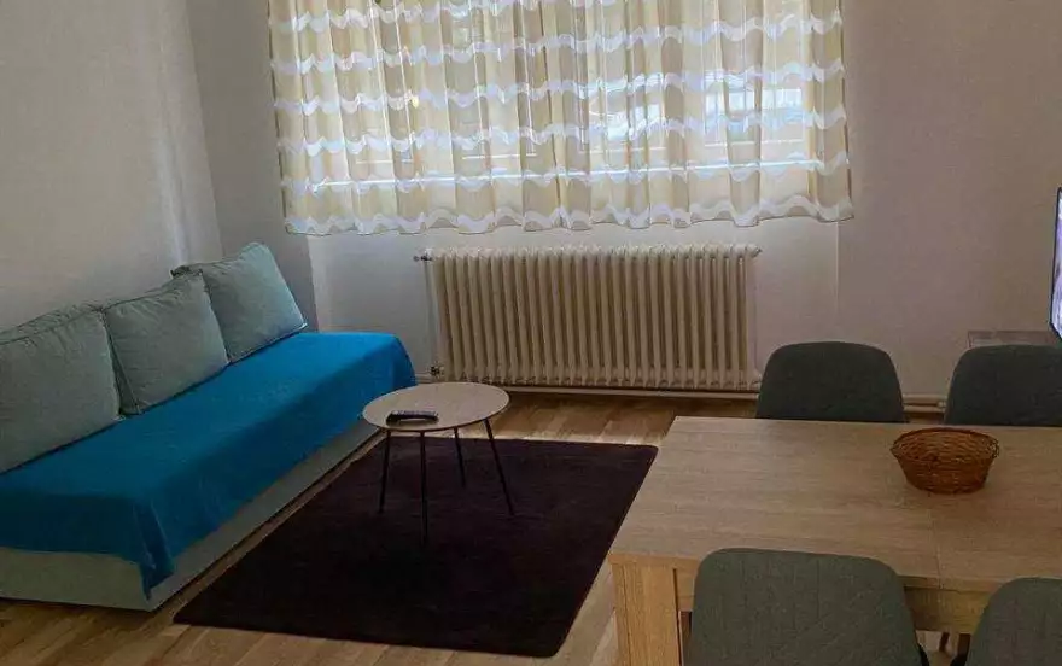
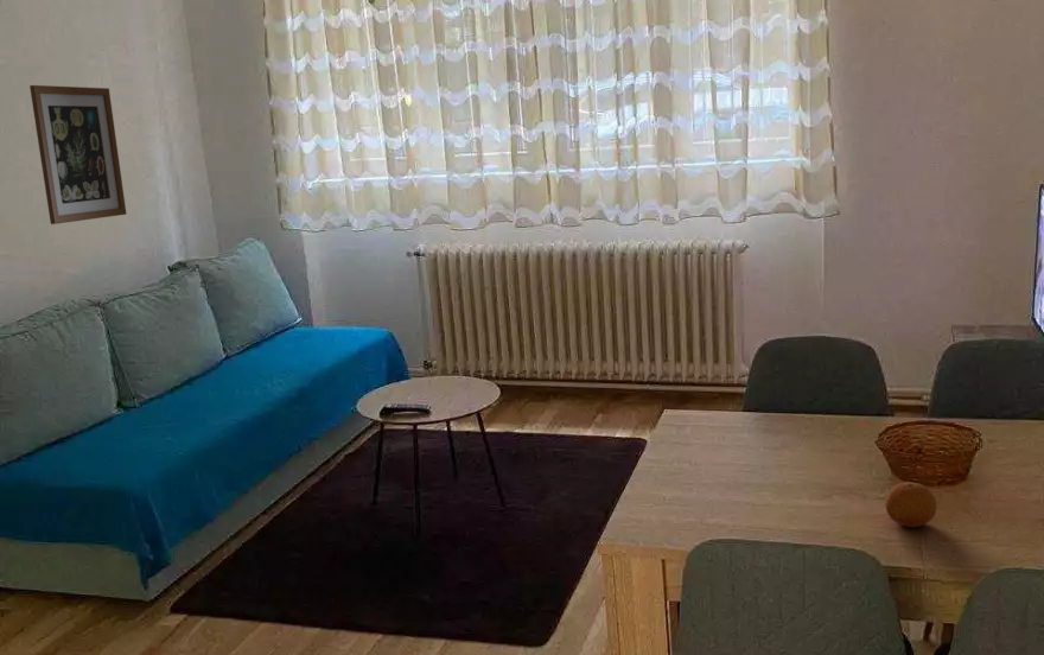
+ wall art [28,84,127,225]
+ fruit [885,481,937,528]
